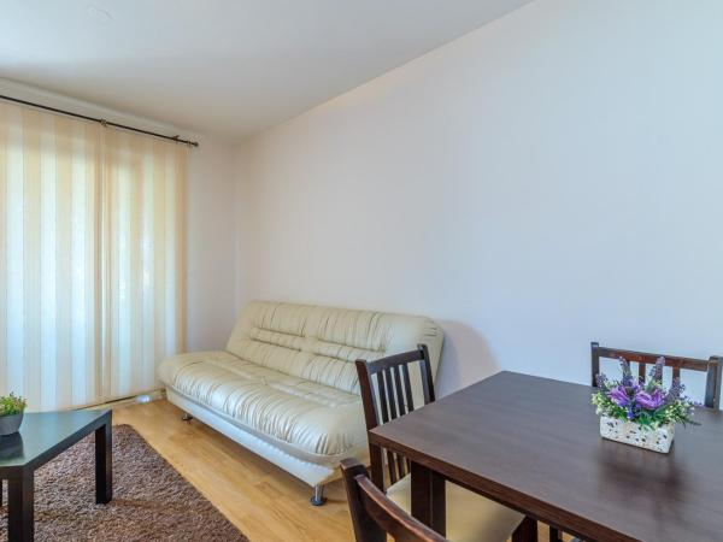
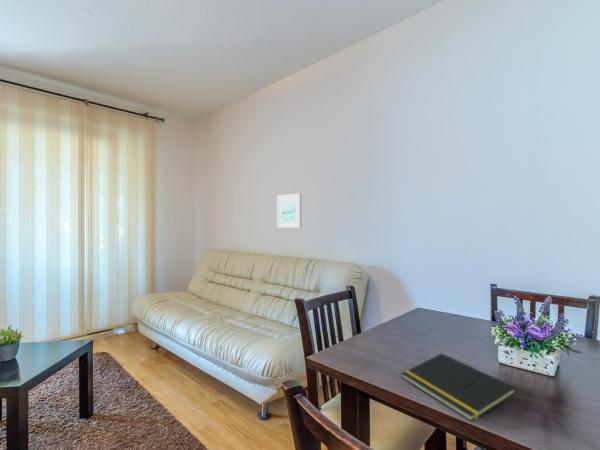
+ notepad [401,352,518,422]
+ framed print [276,193,302,229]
